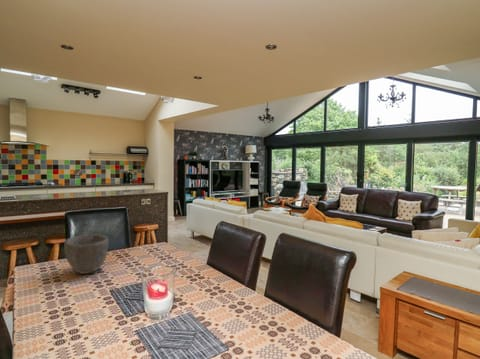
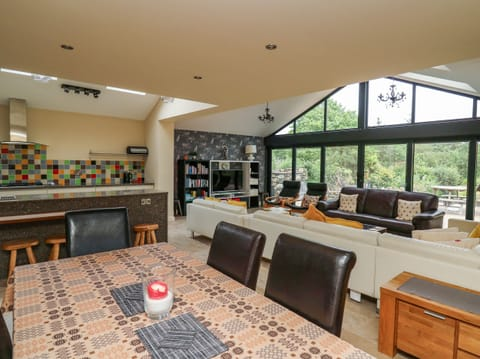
- bowl [63,233,109,275]
